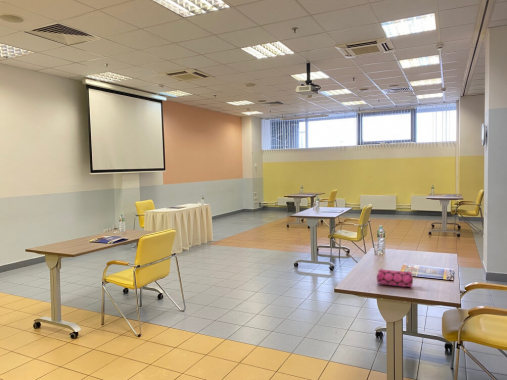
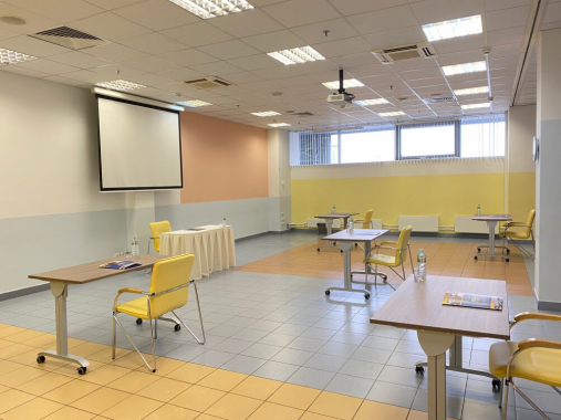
- pencil case [376,268,414,288]
